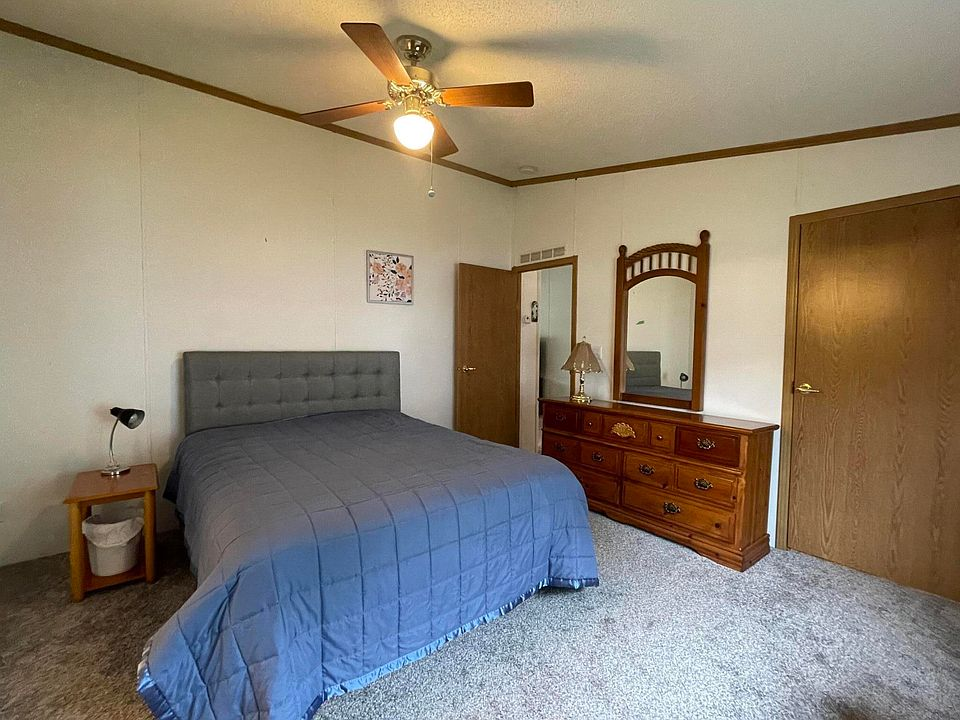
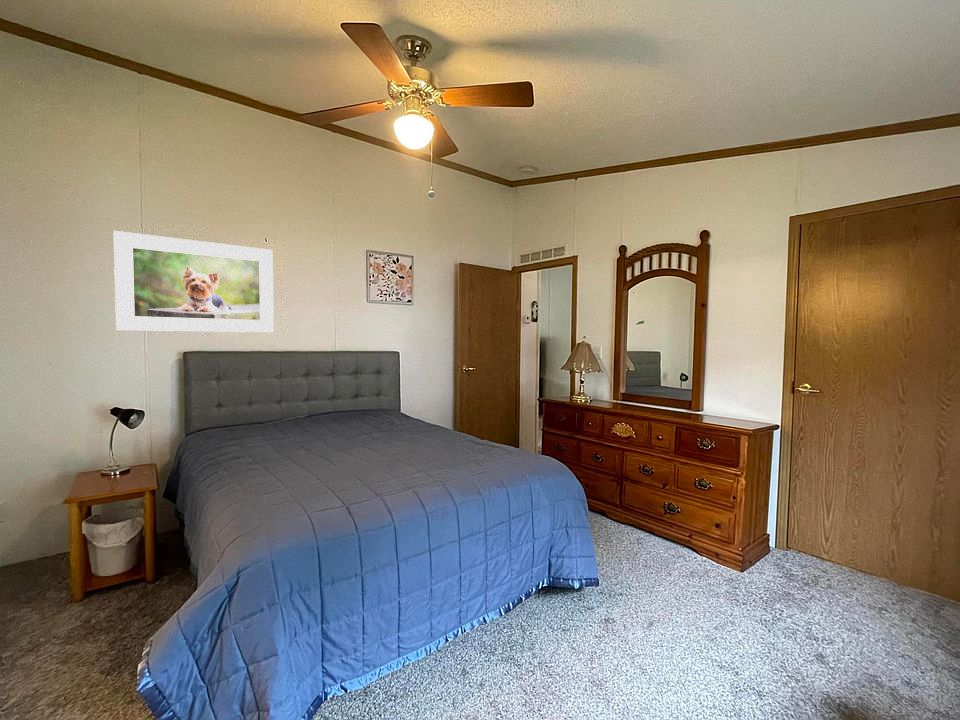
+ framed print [113,230,275,334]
